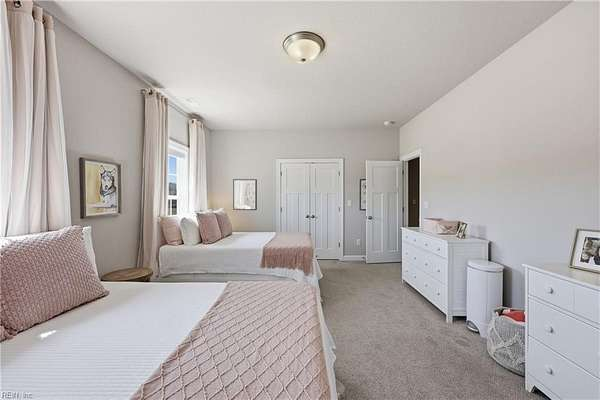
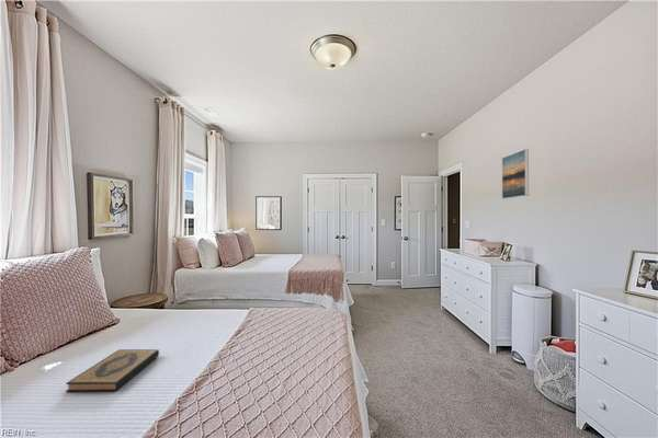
+ hardback book [65,348,160,393]
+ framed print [501,148,530,199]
